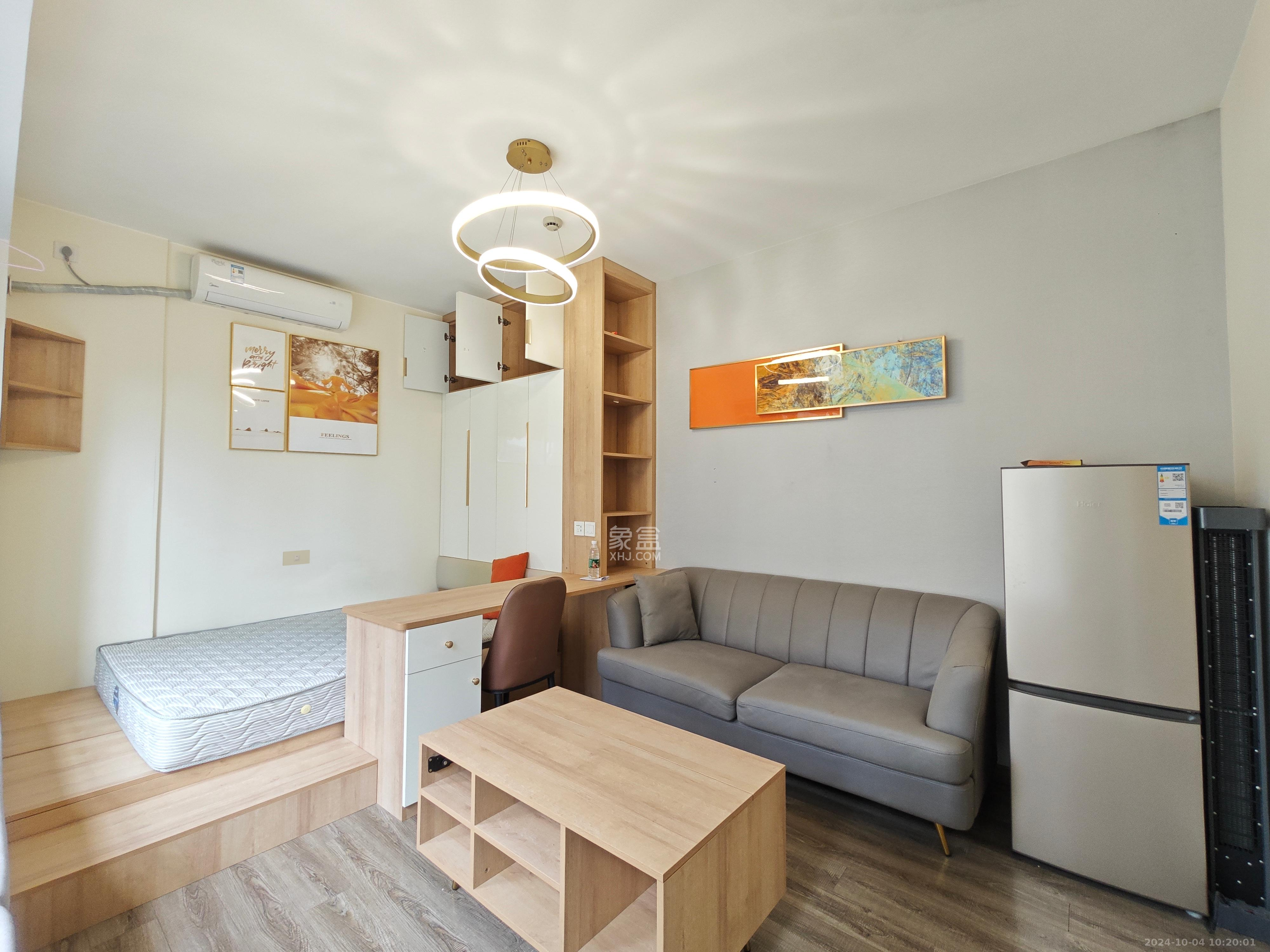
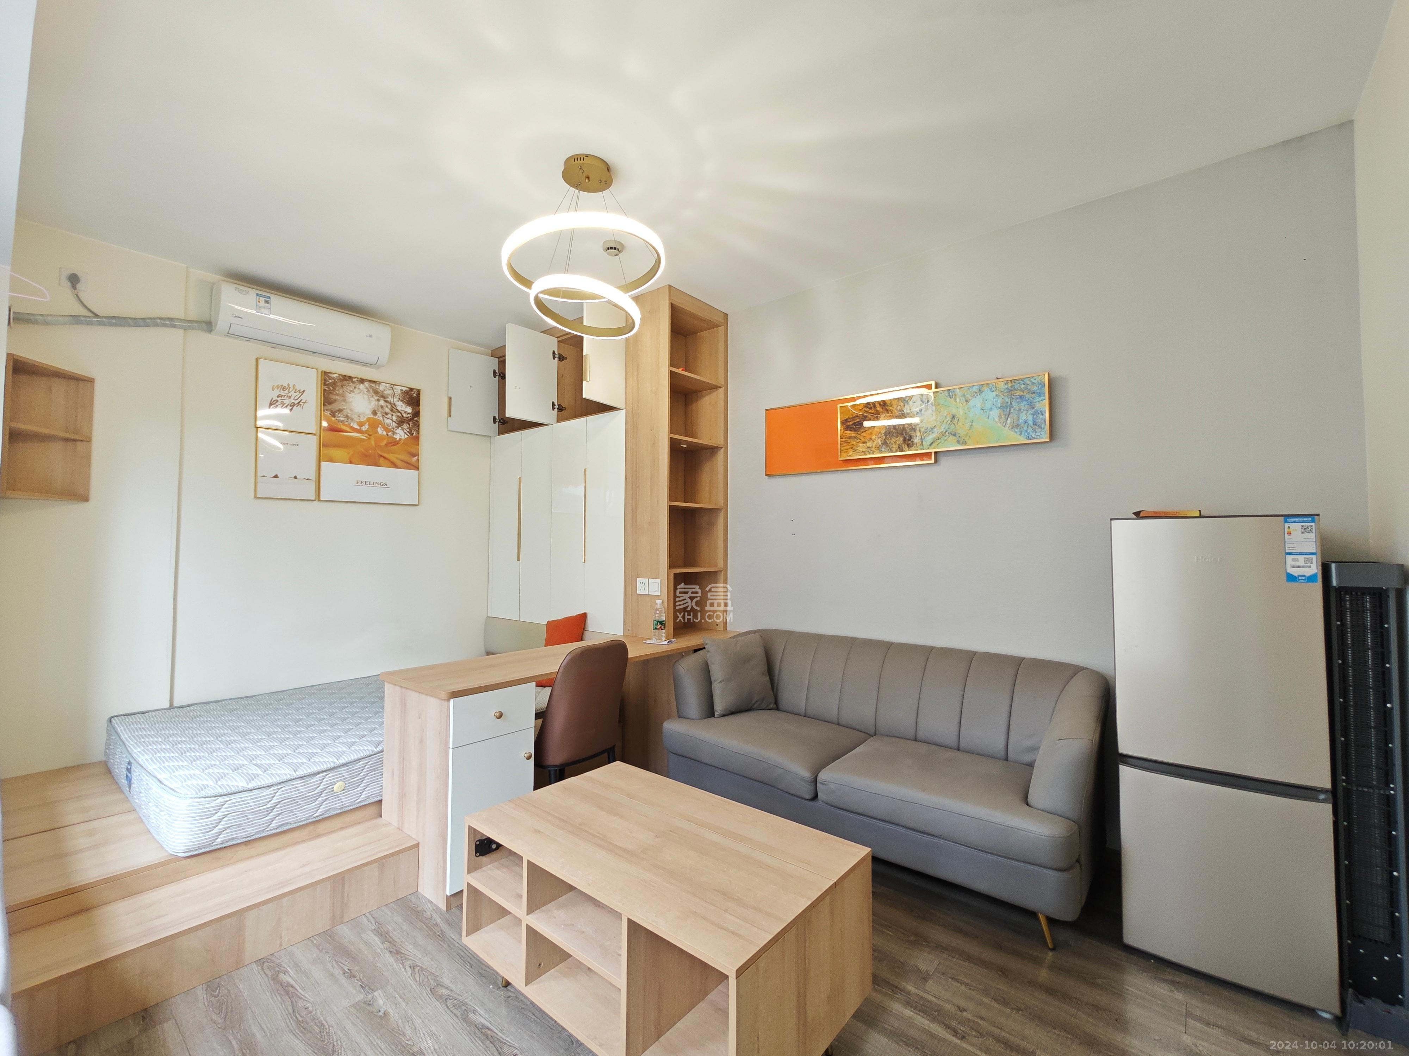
- light switch [282,550,310,566]
